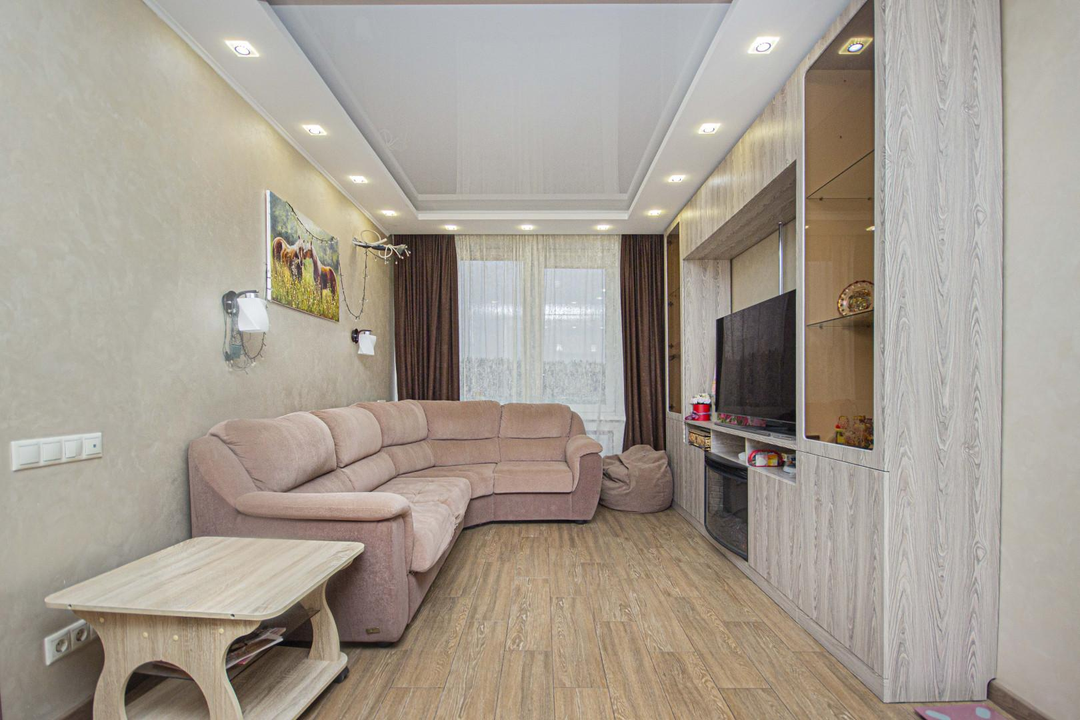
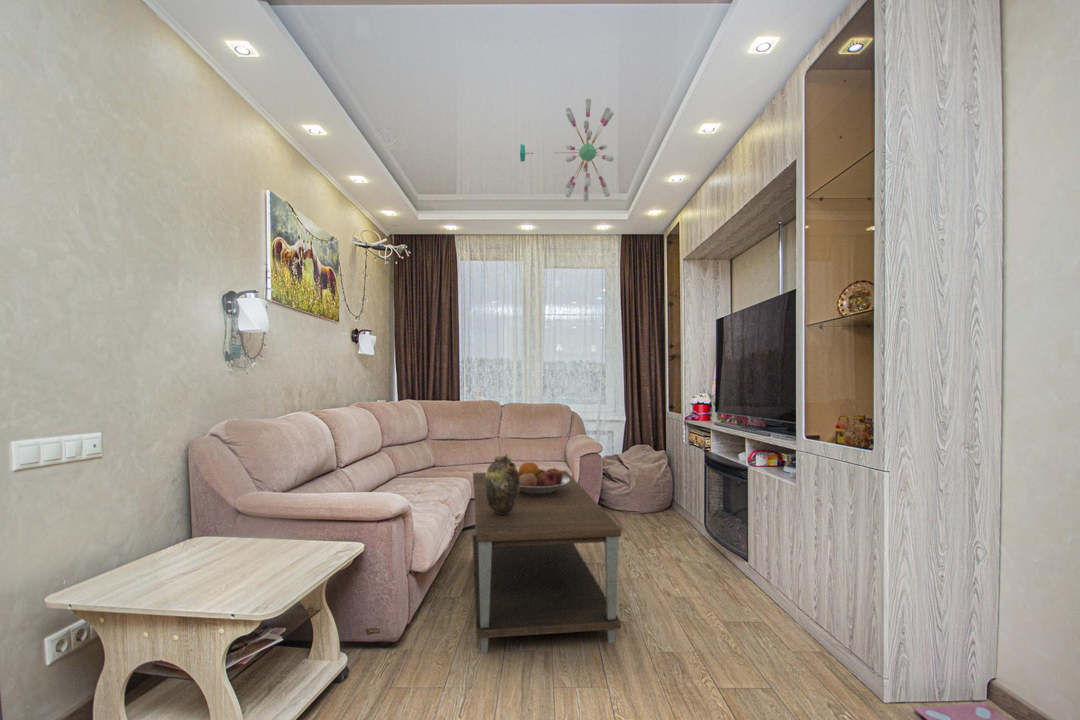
+ coffee table [471,470,622,654]
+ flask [485,453,520,514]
+ chandelier [519,98,615,203]
+ fruit bowl [518,461,569,495]
